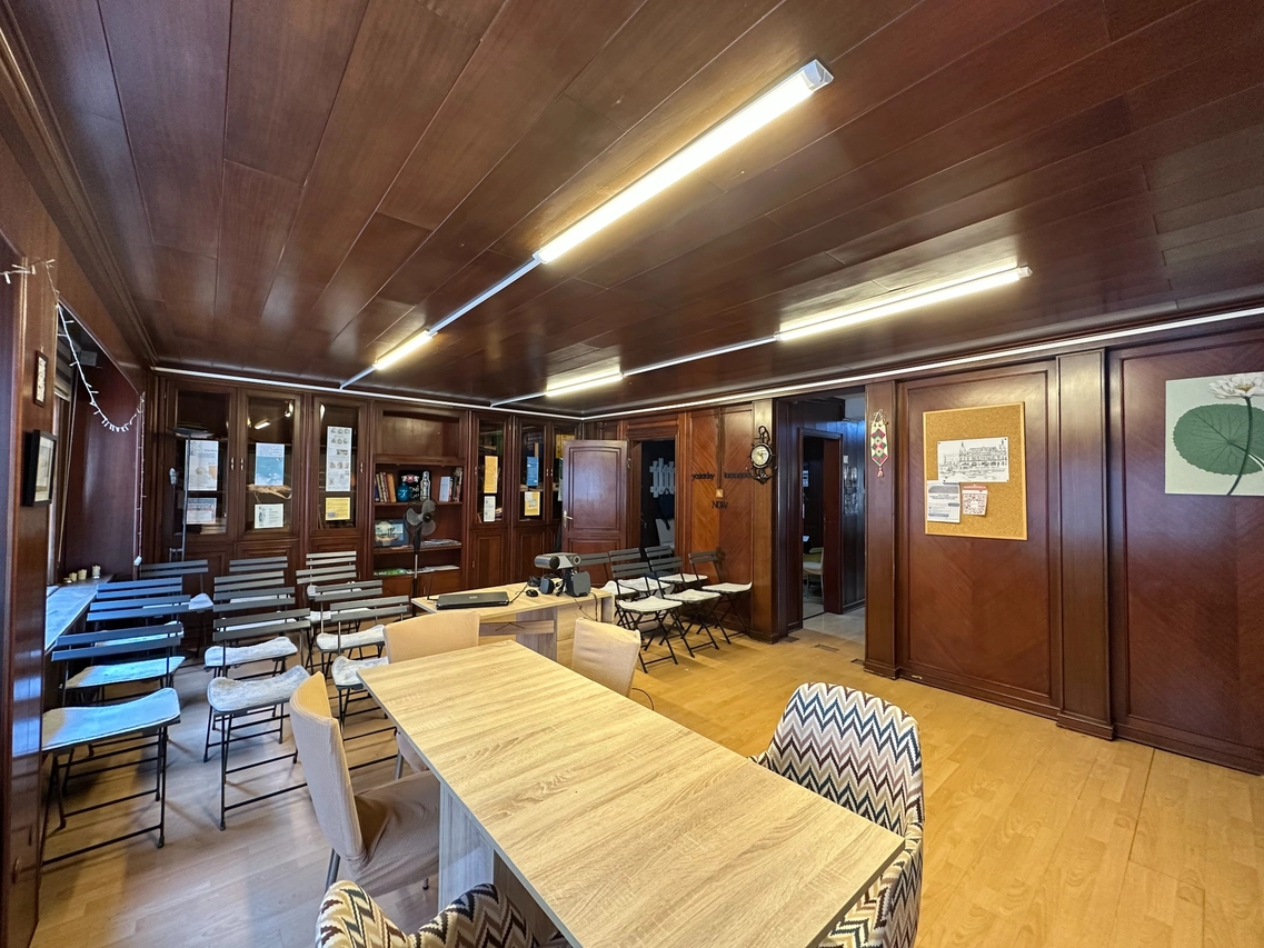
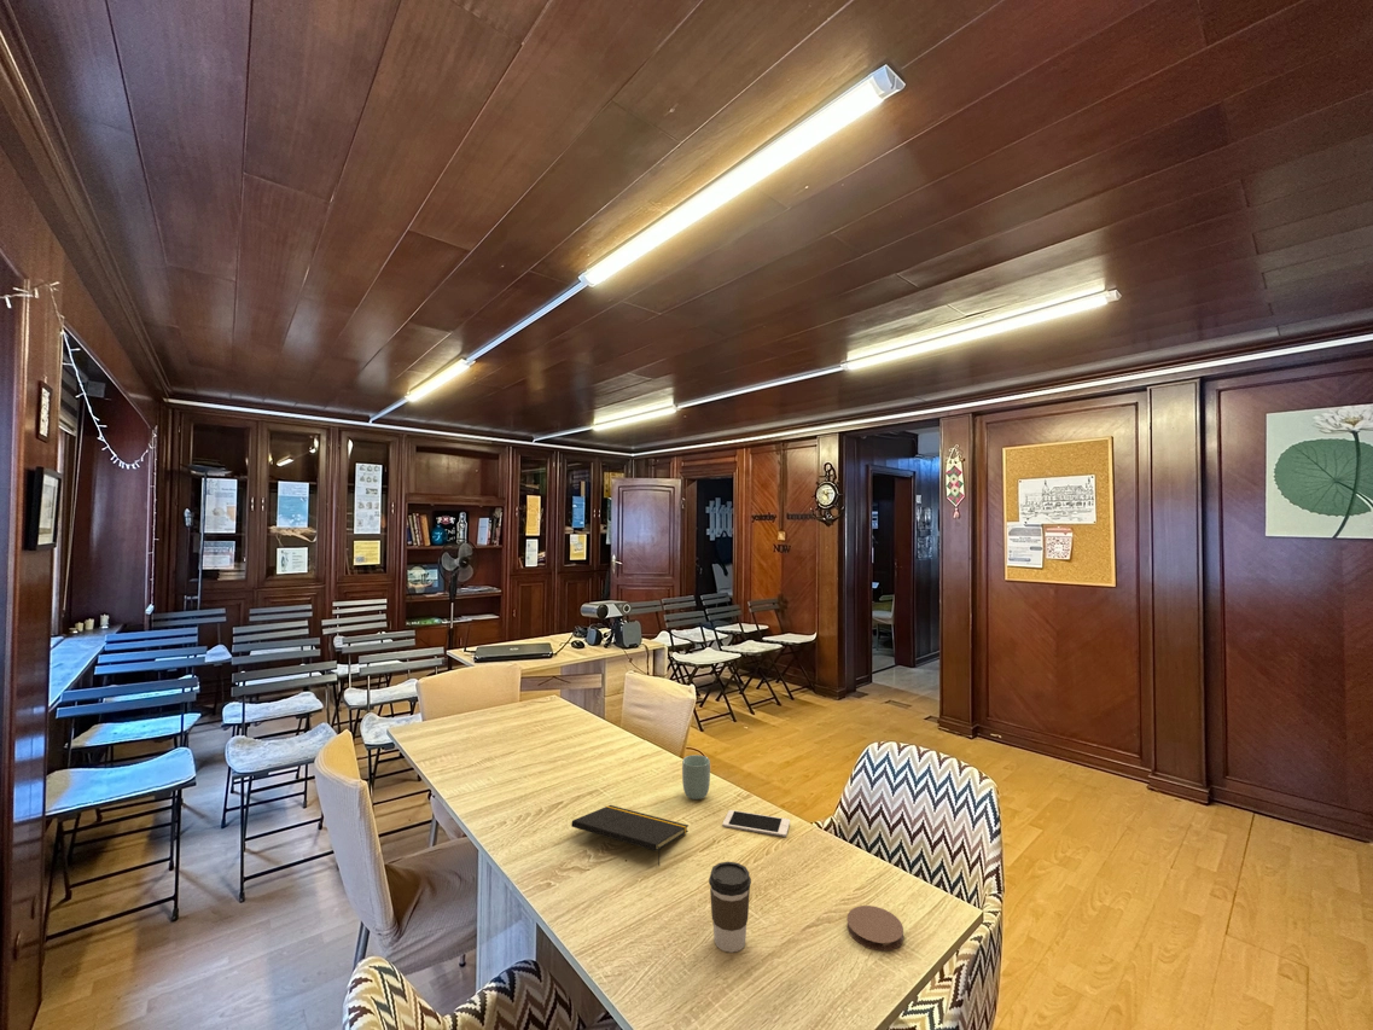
+ cell phone [721,809,791,838]
+ cup [681,753,711,801]
+ notepad [570,804,690,867]
+ coaster [845,904,904,952]
+ coffee cup [708,861,752,954]
